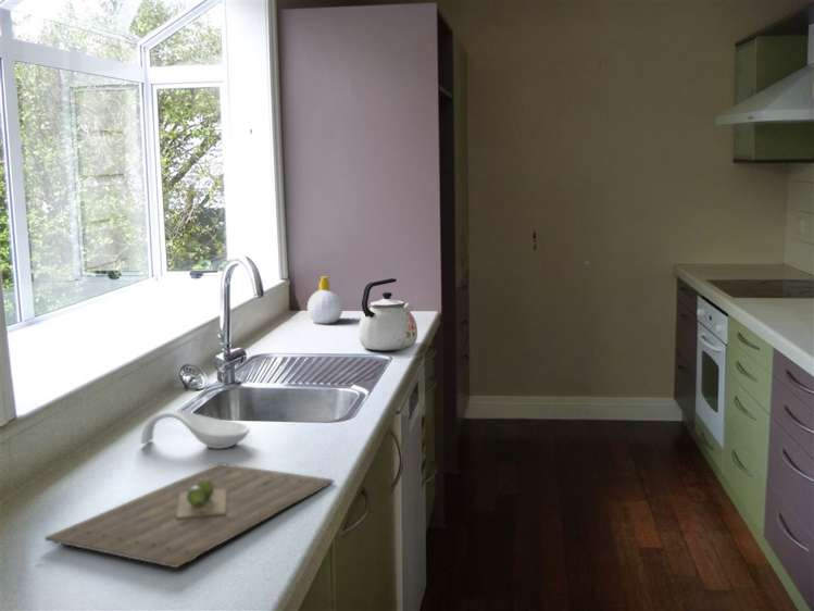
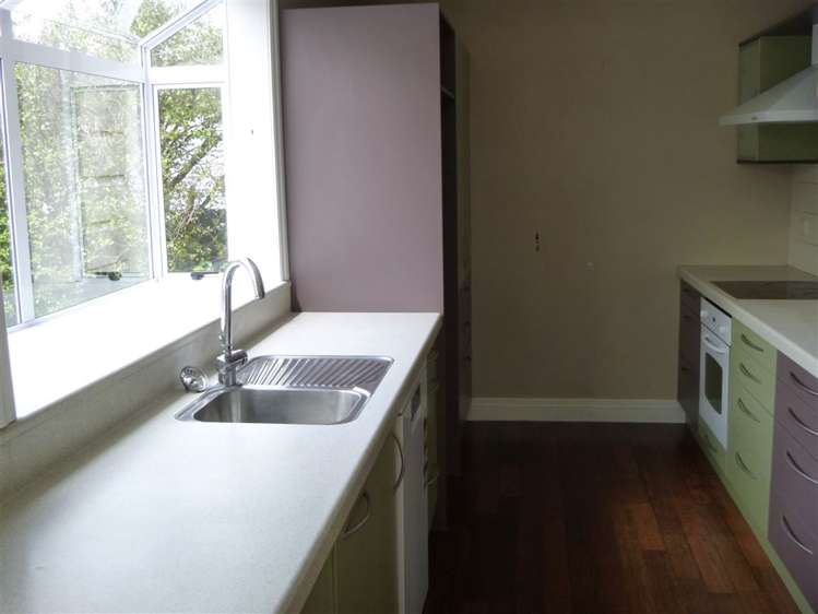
- spoon rest [140,409,251,450]
- cutting board [43,462,335,569]
- kettle [356,277,418,352]
- soap bottle [306,275,343,325]
